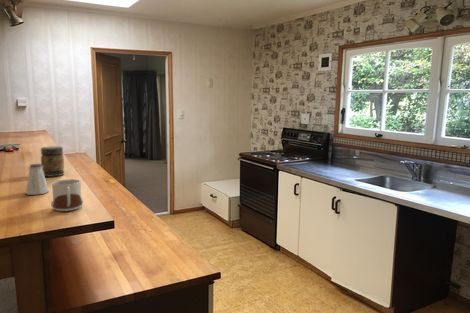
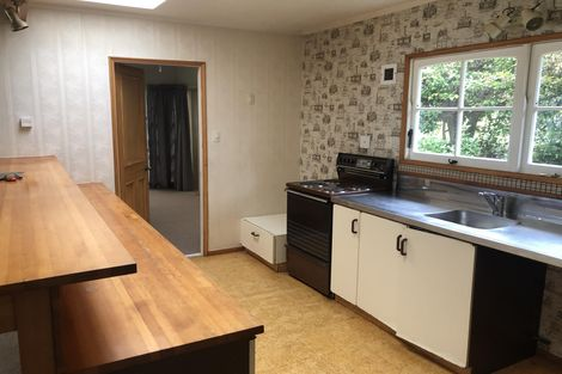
- saltshaker [25,163,50,196]
- mug [50,178,84,212]
- jar [40,145,65,178]
